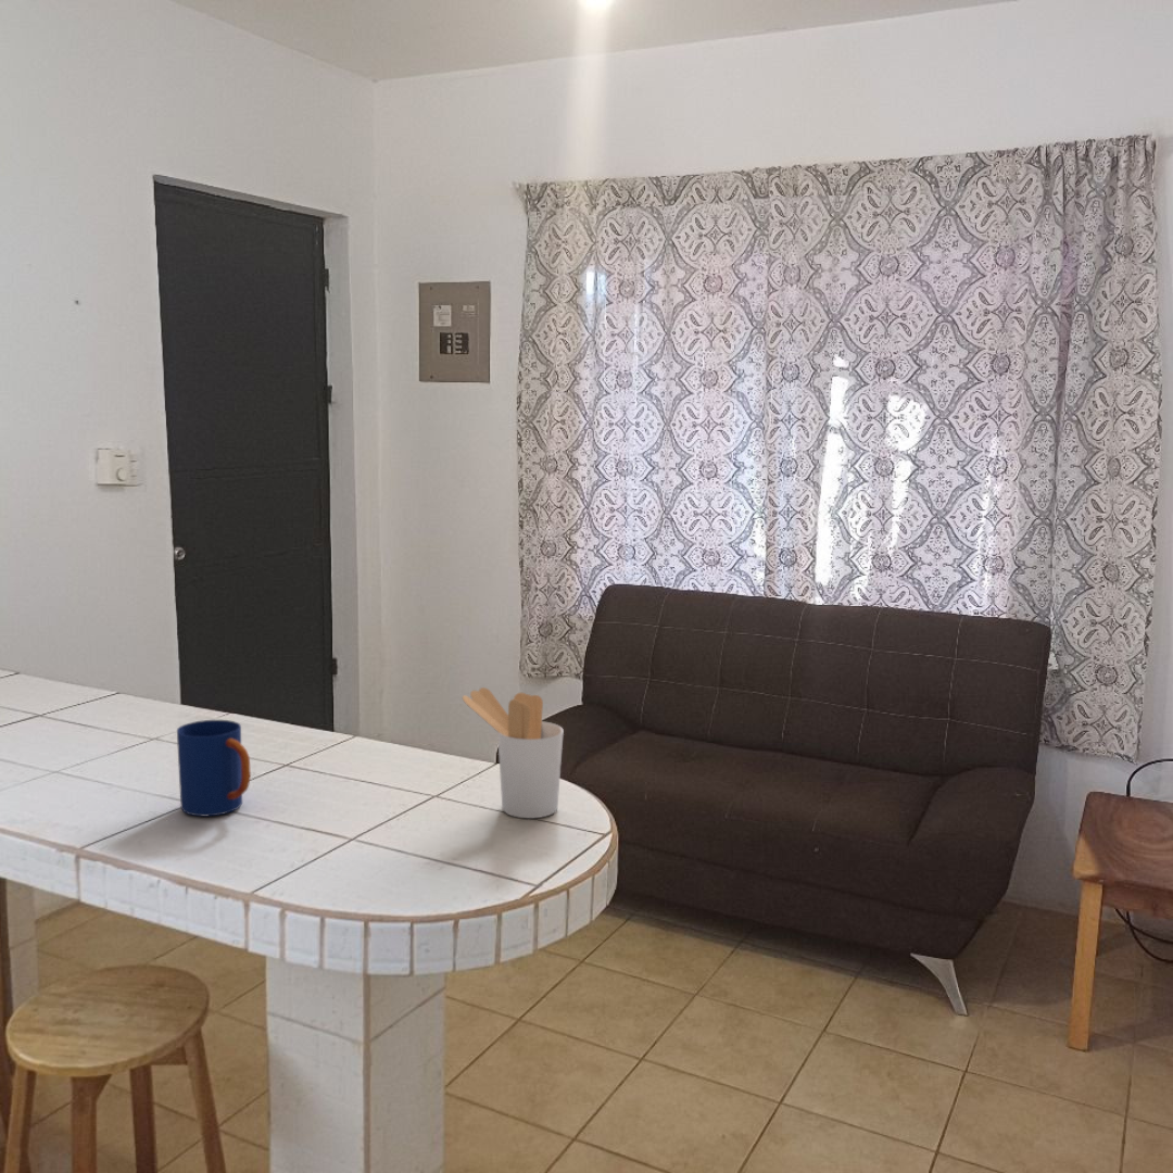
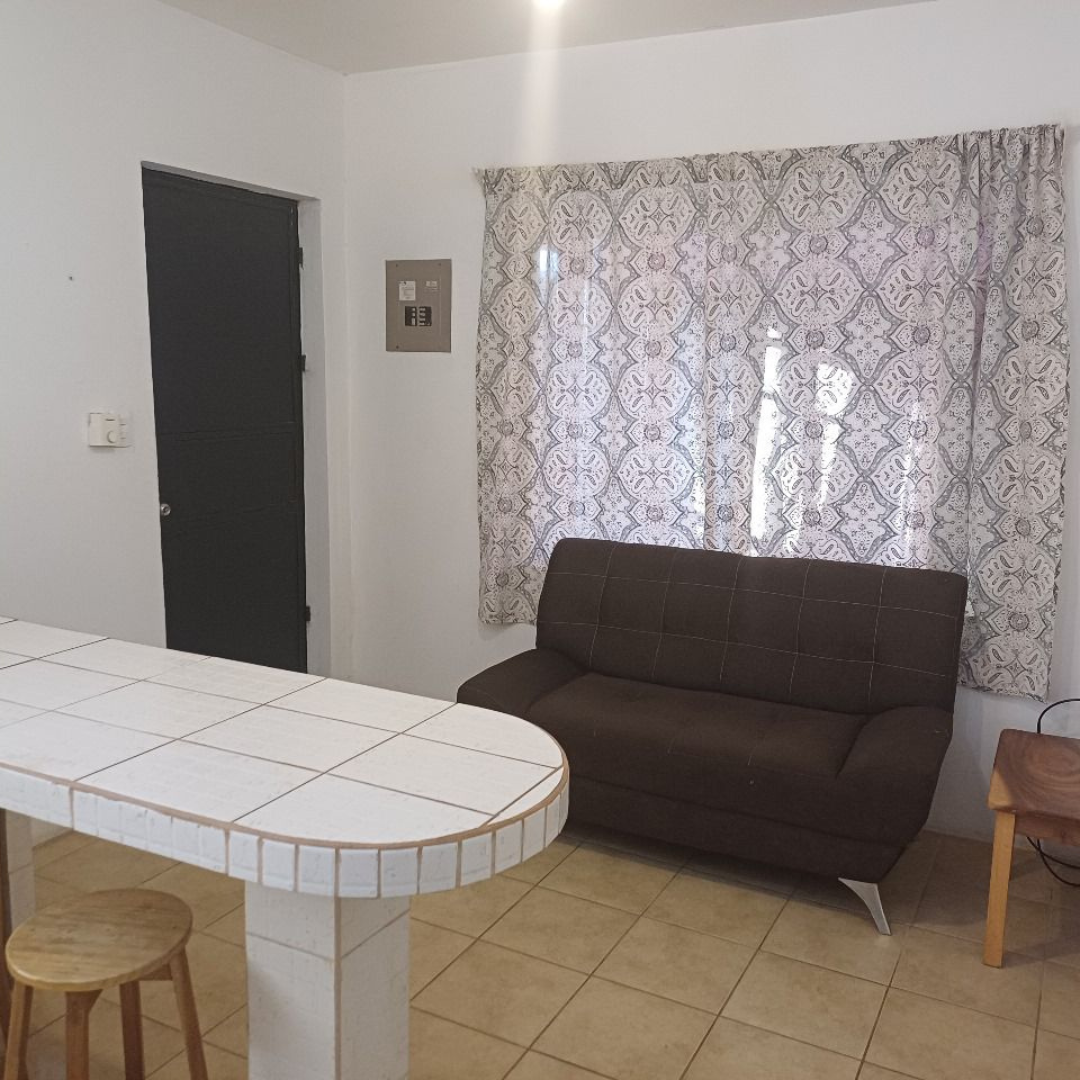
- utensil holder [462,686,565,819]
- mug [176,719,252,818]
